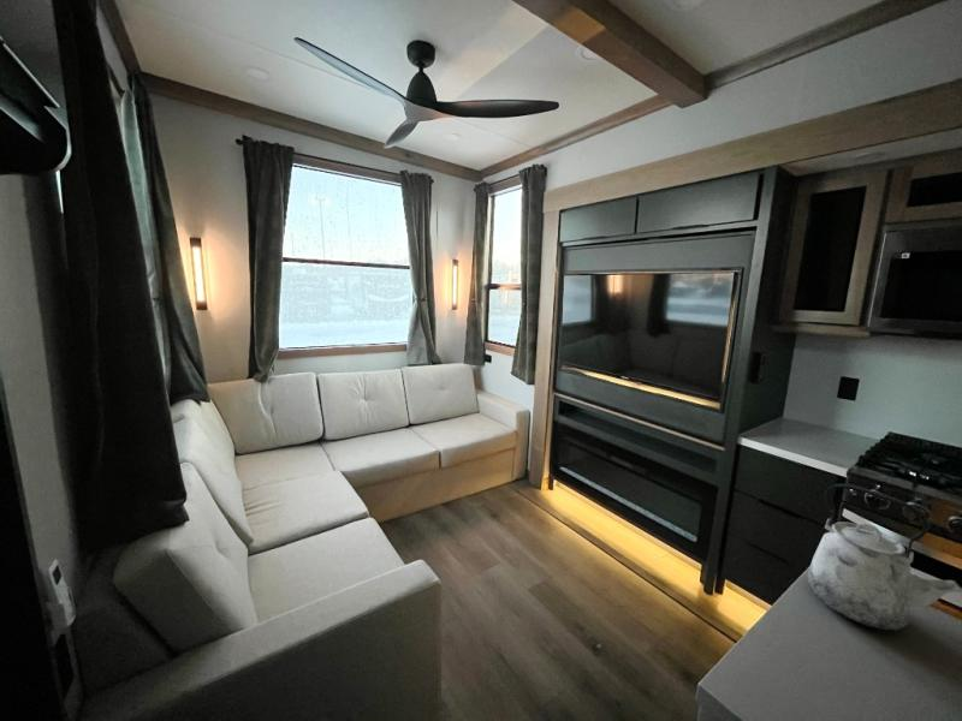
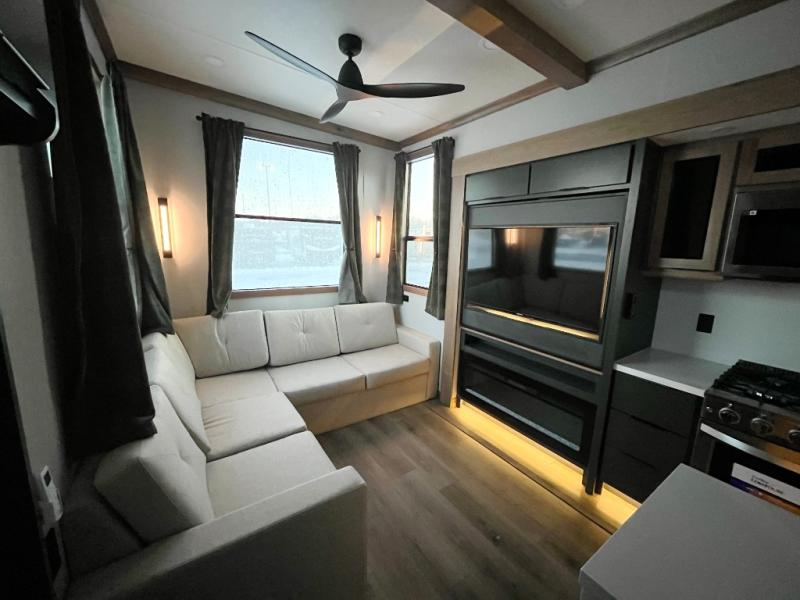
- kettle [806,483,962,632]
